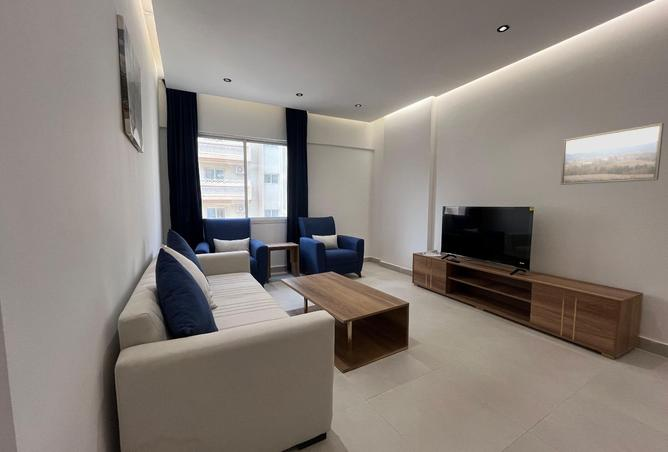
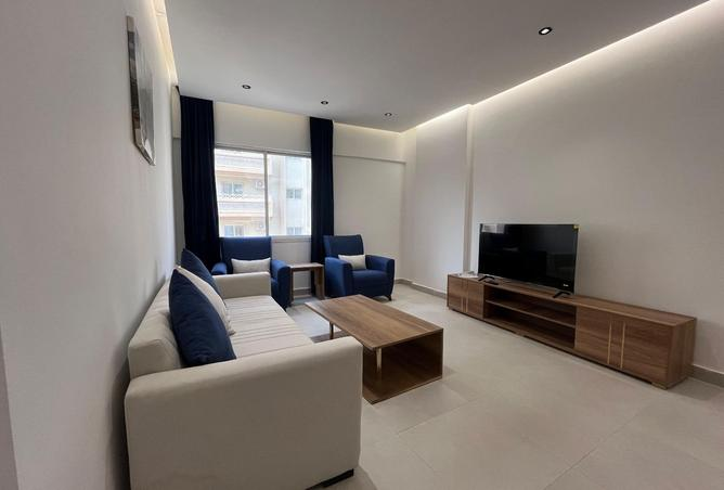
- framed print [560,122,665,186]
